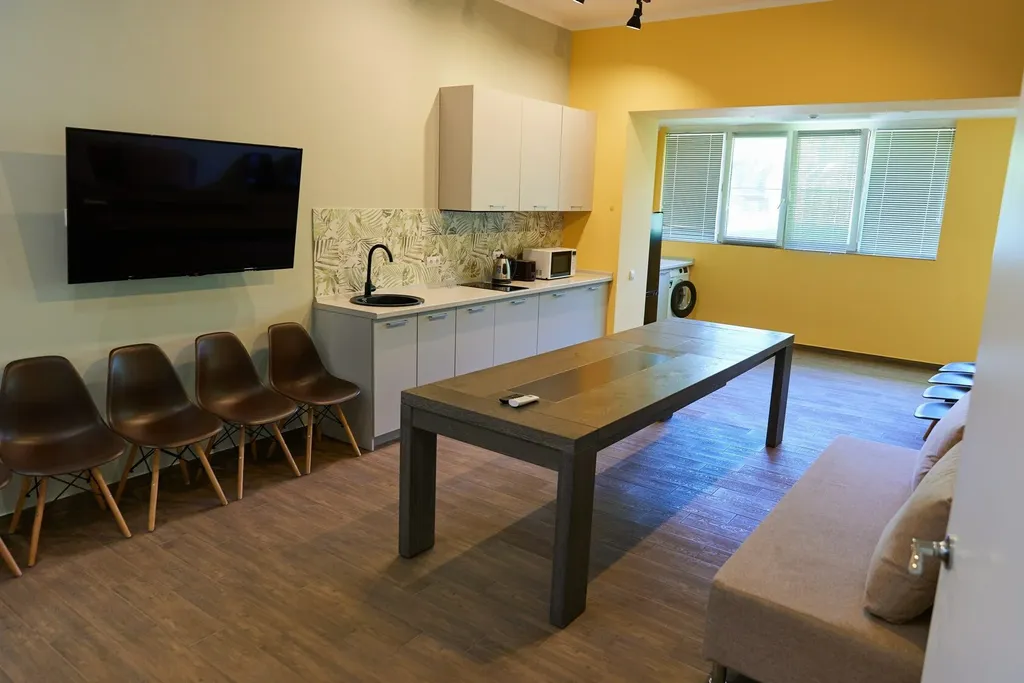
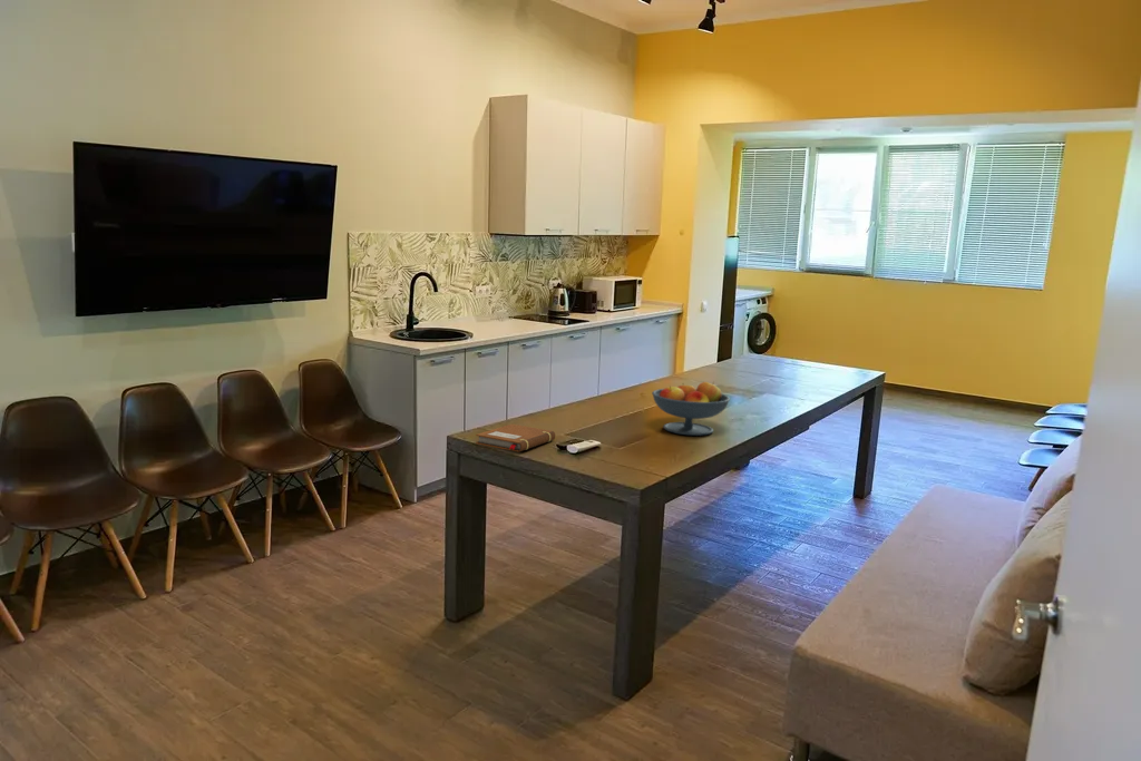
+ notebook [475,423,556,452]
+ fruit bowl [651,380,731,437]
